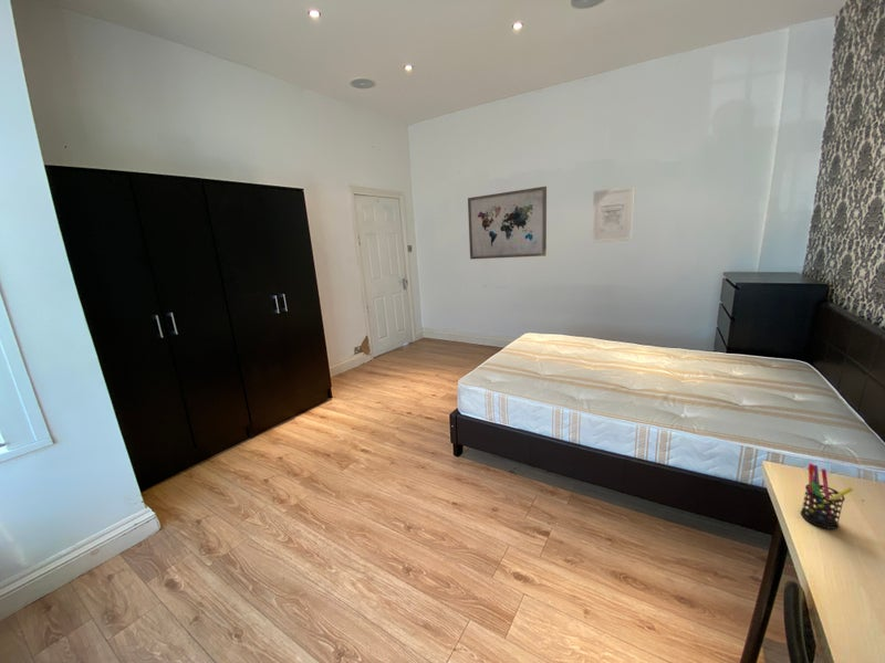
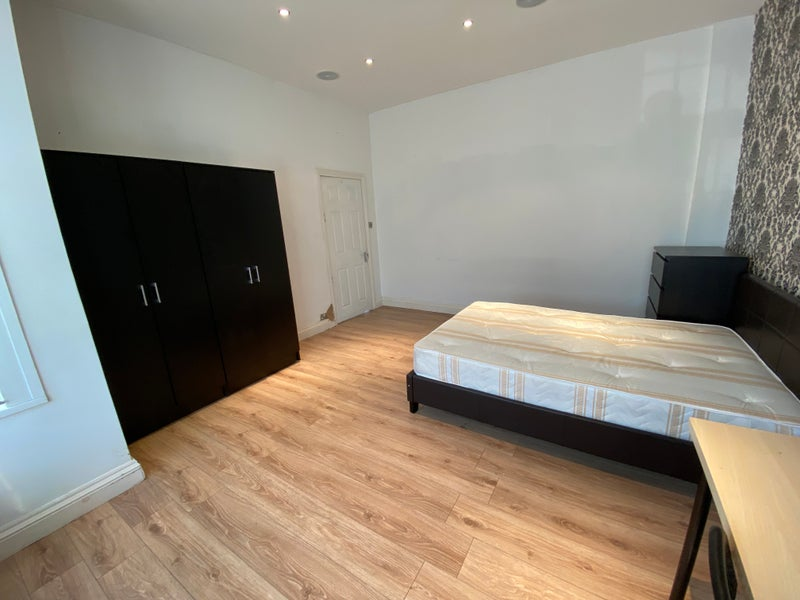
- wall art [467,186,548,260]
- pen holder [800,463,854,530]
- wall art [591,186,635,244]
